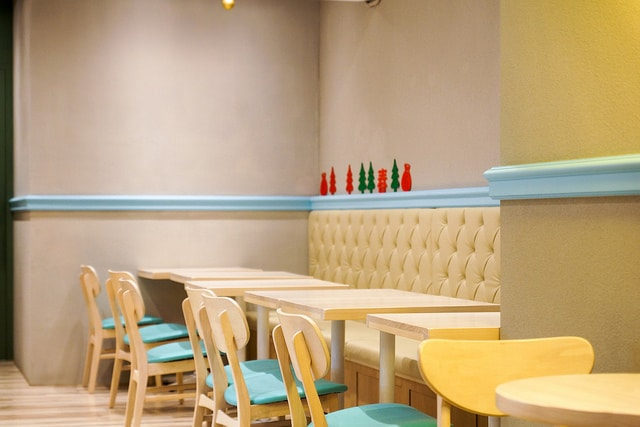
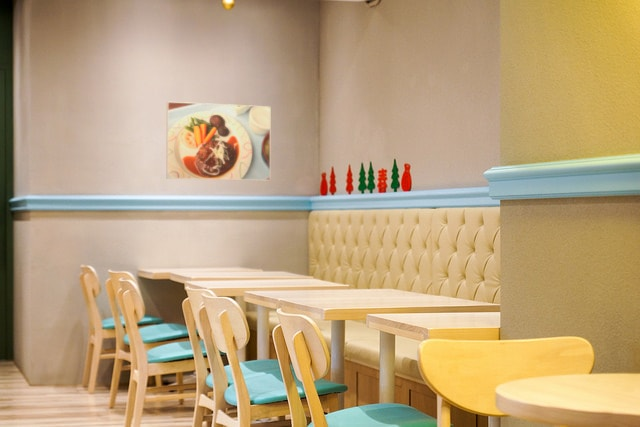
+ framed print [166,101,271,182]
